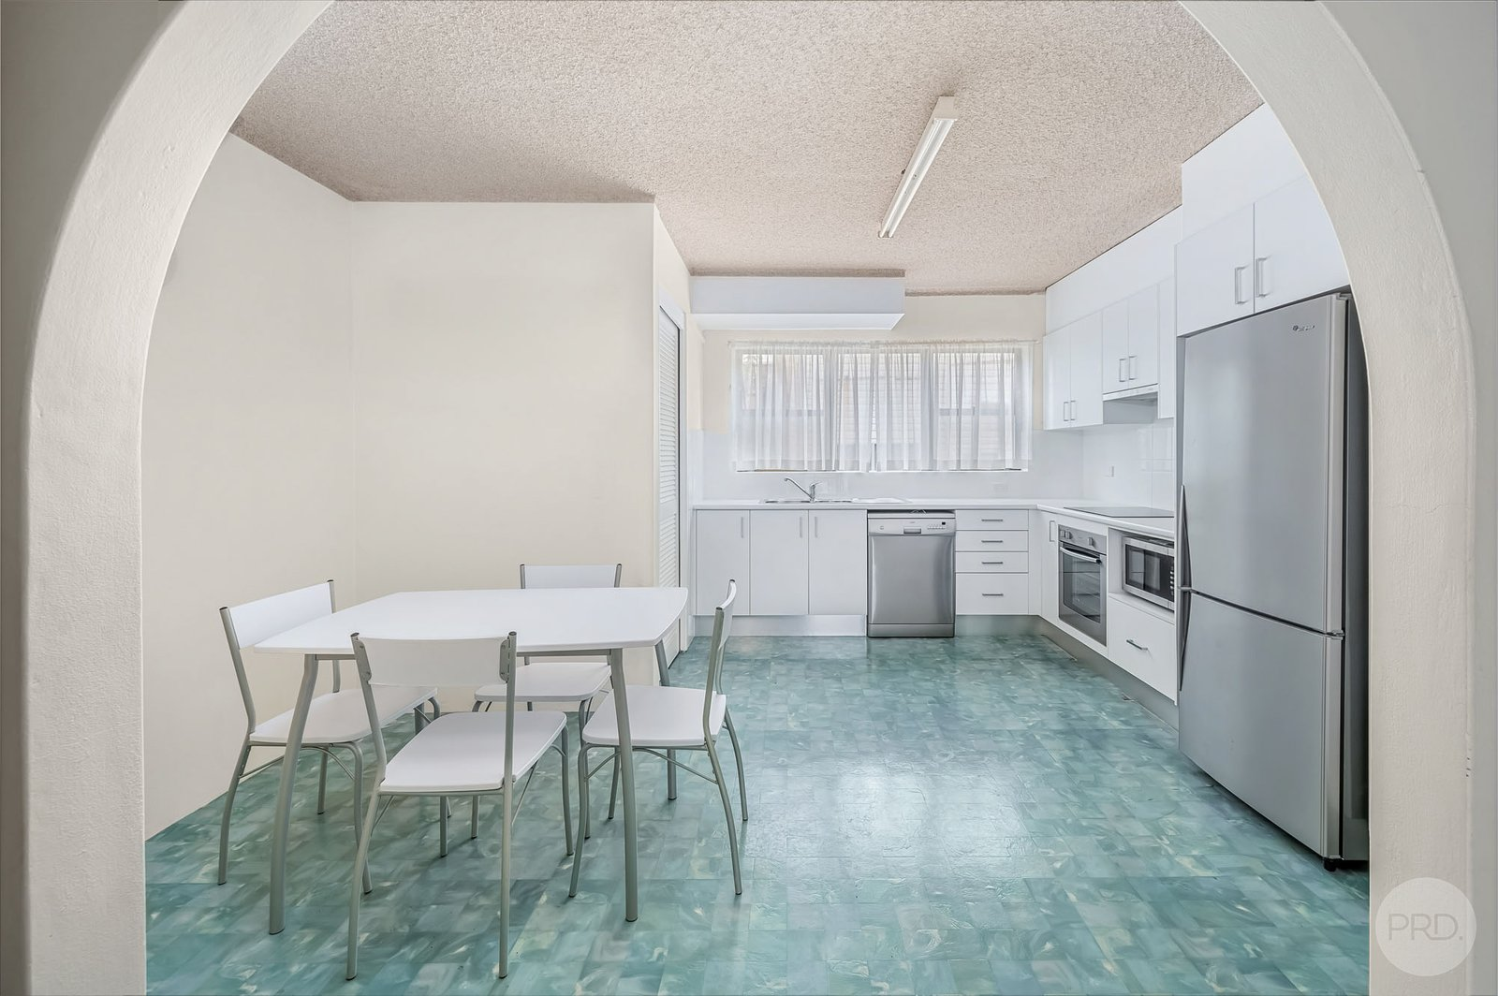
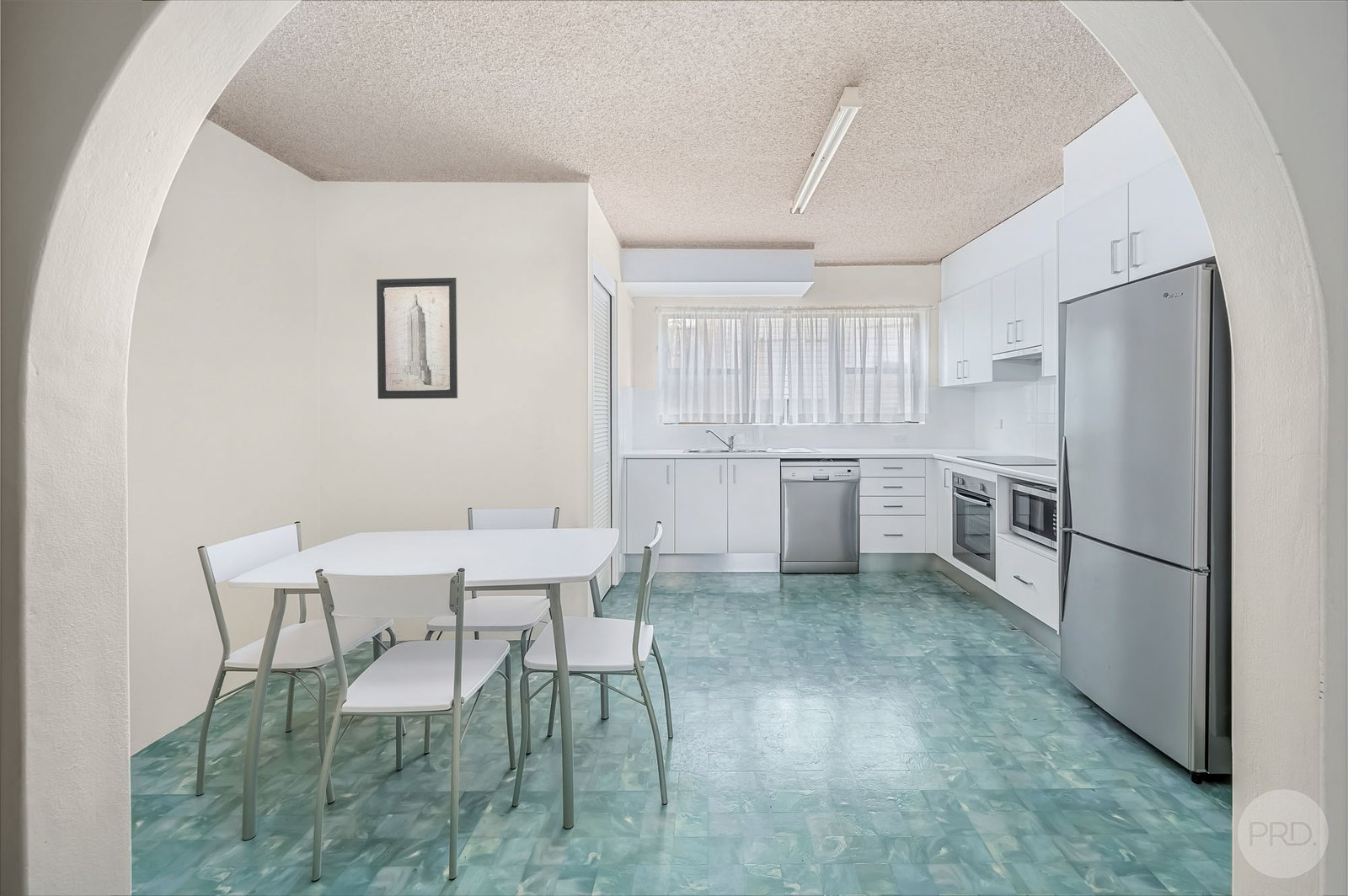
+ wall art [376,277,458,400]
